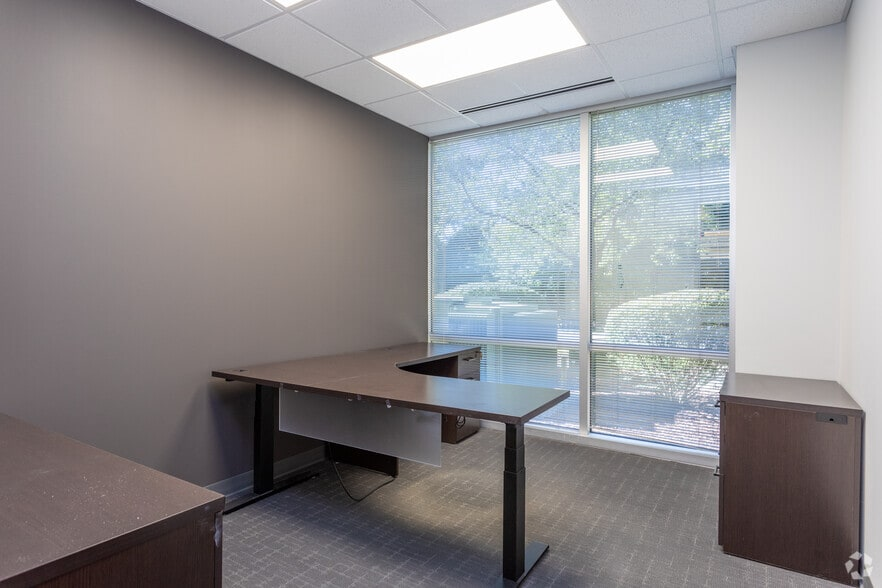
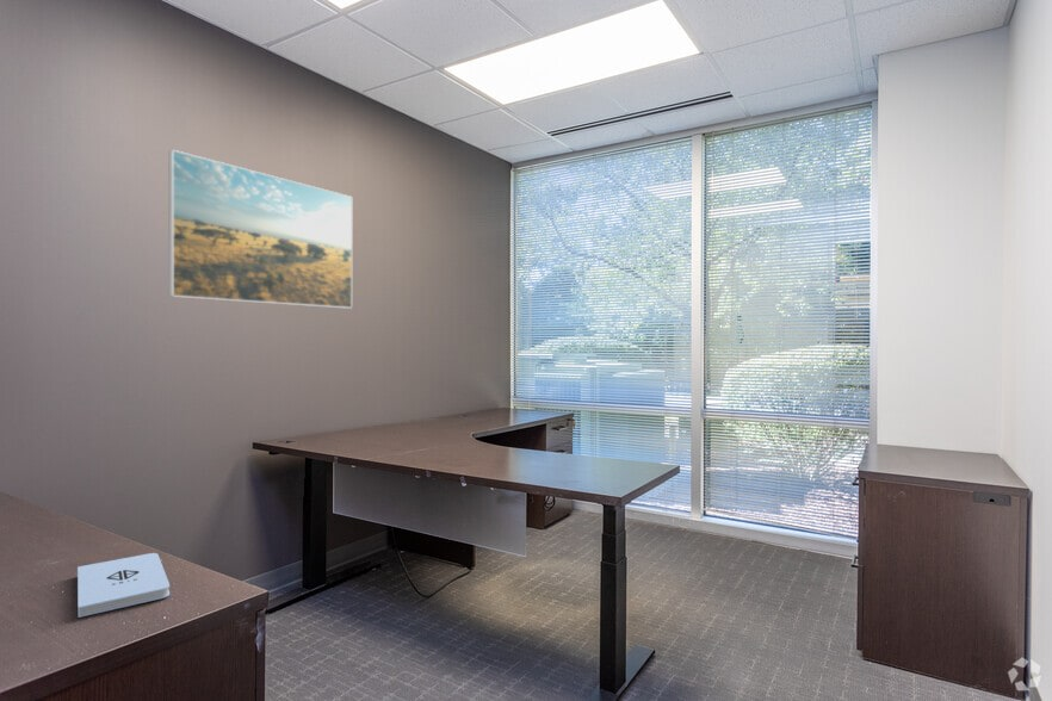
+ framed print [168,149,353,310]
+ notepad [76,552,171,619]
